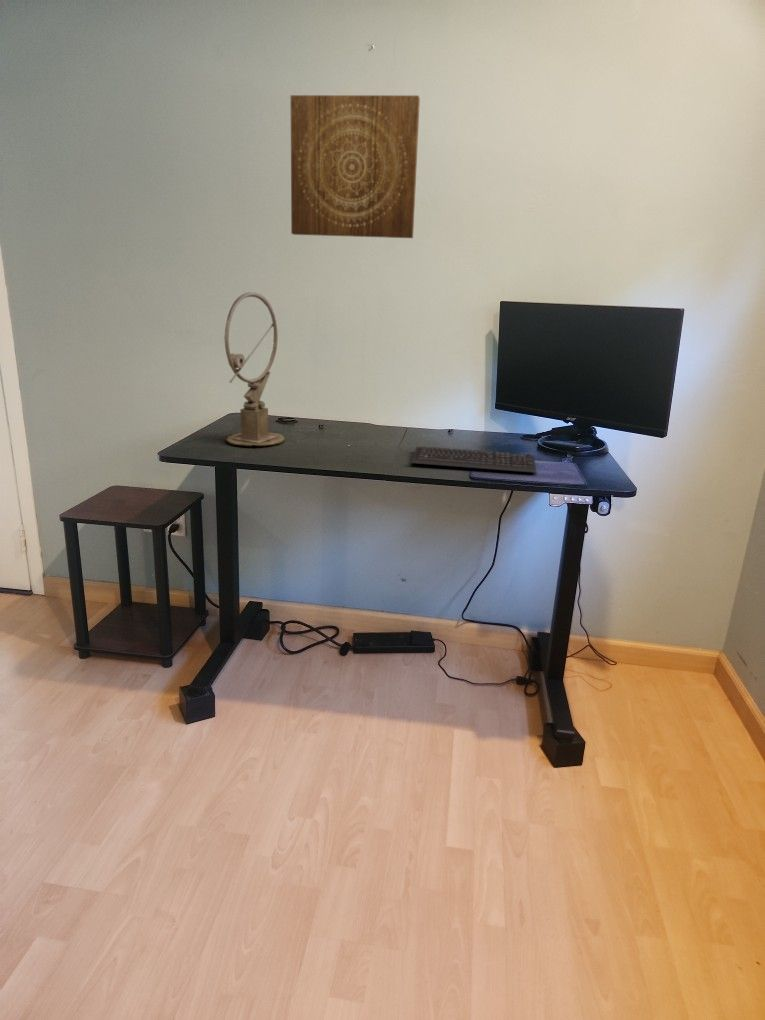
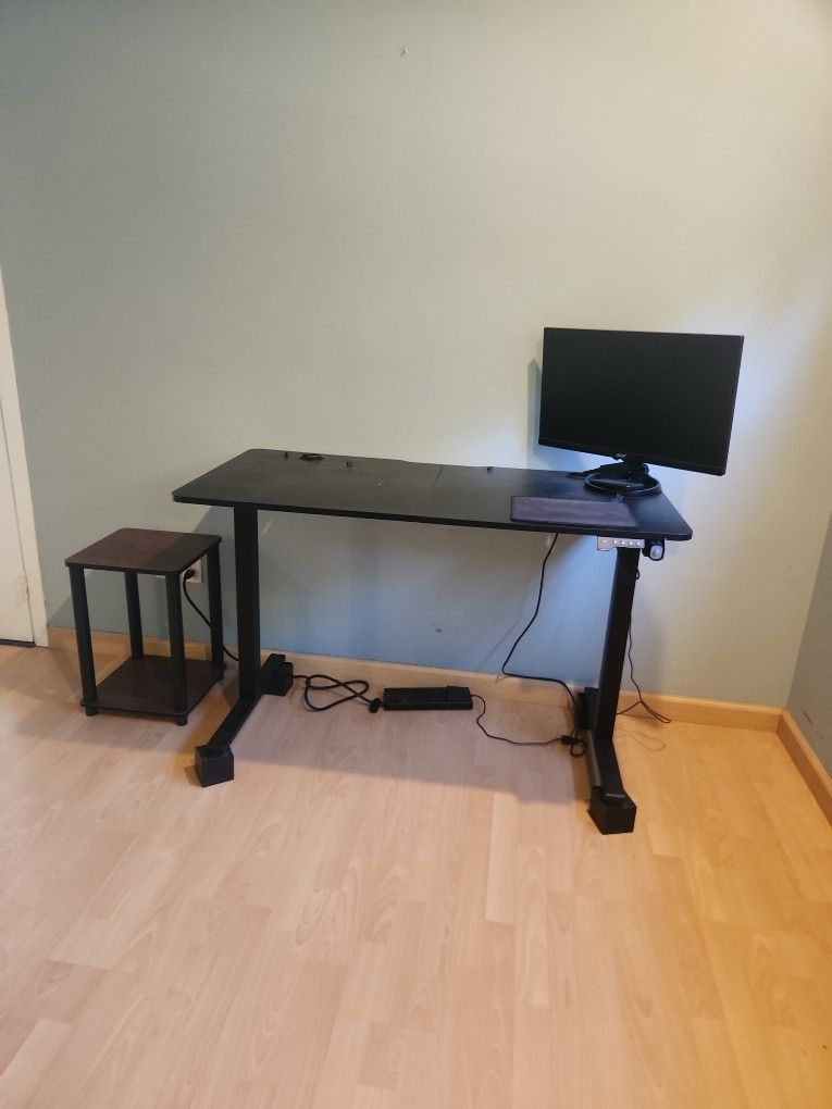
- sundial [223,291,286,447]
- keyboard [410,445,538,474]
- wall art [290,94,421,239]
